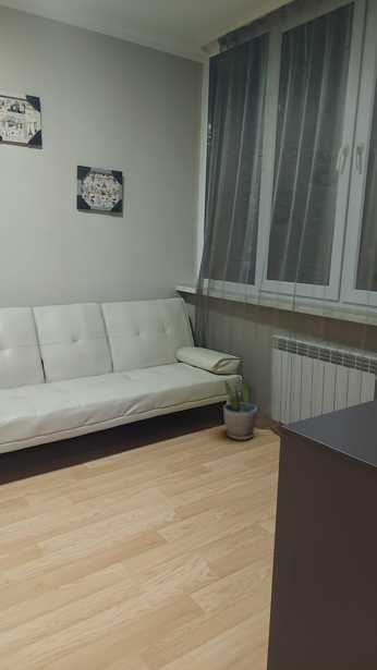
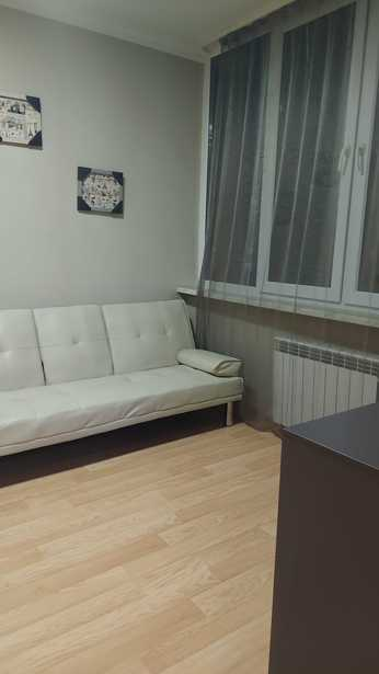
- potted plant [222,379,258,441]
